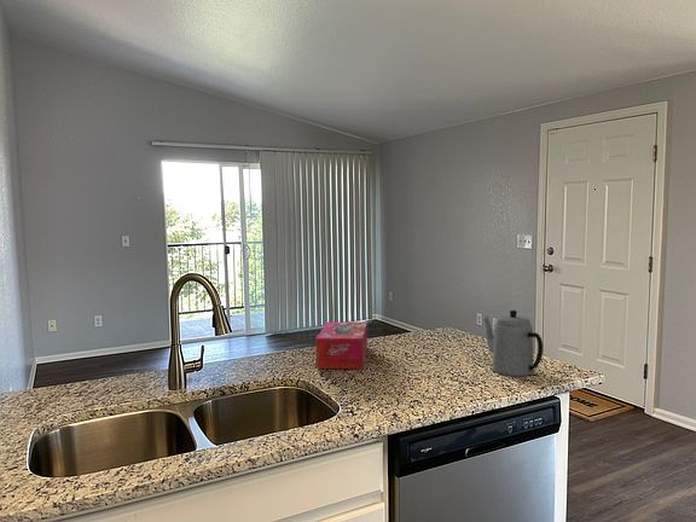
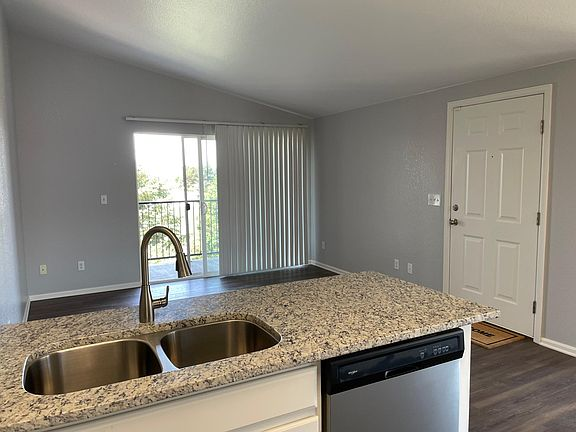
- tissue box [315,321,369,370]
- teapot [482,309,544,377]
